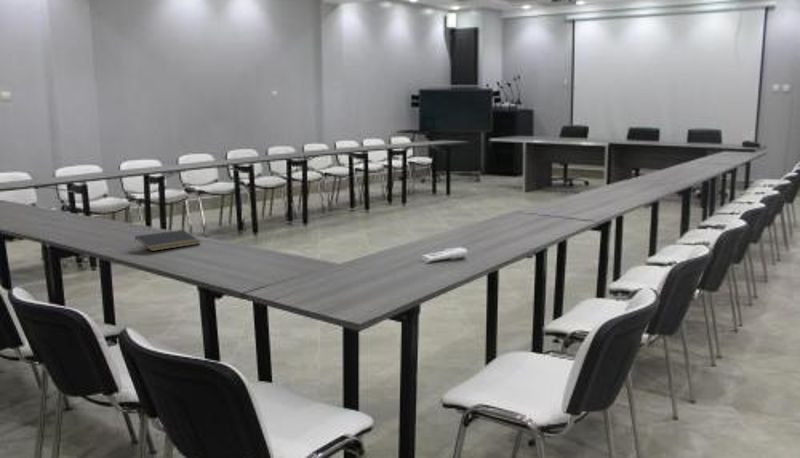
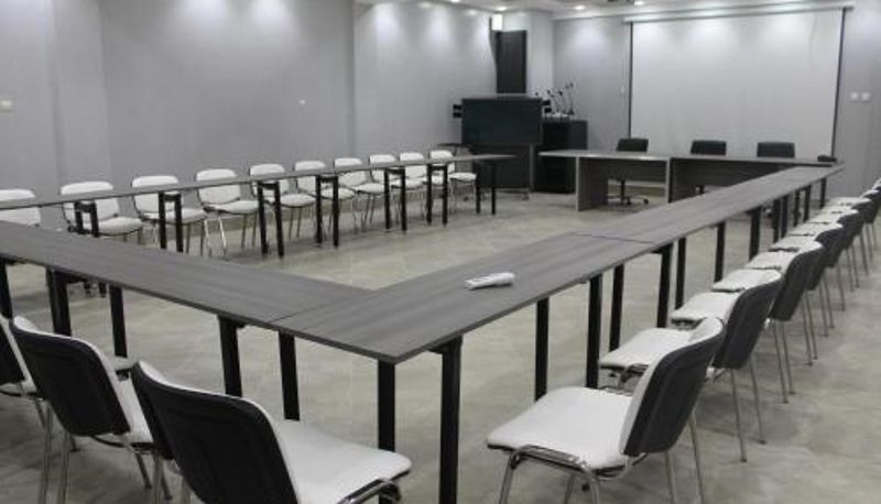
- notepad [134,229,202,252]
